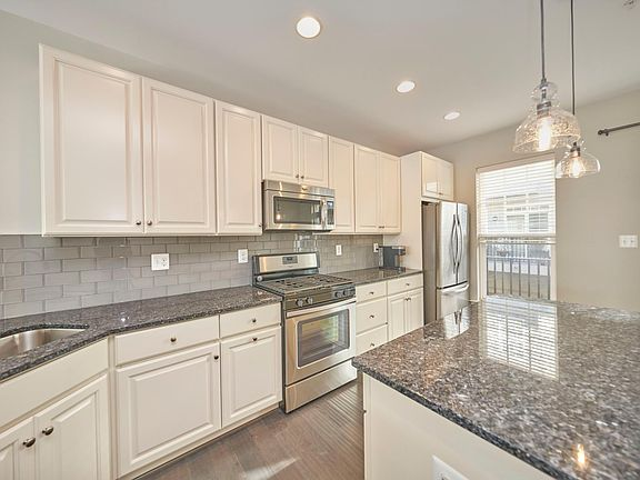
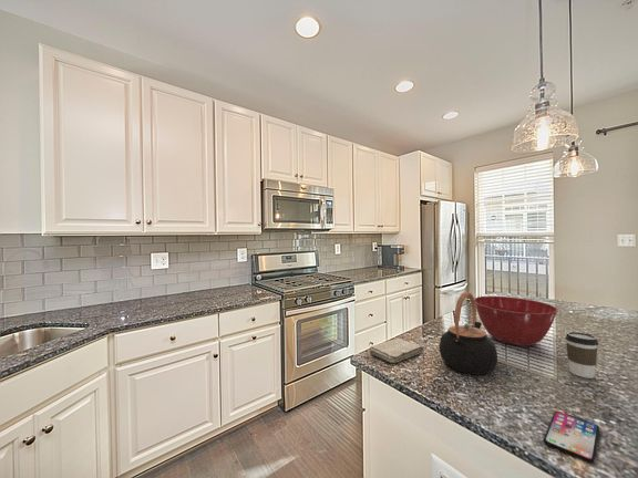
+ mixing bowl [474,295,559,347]
+ coffee cup [564,331,599,380]
+ smartphone [543,411,600,464]
+ washcloth [369,337,424,364]
+ teapot [439,291,498,375]
